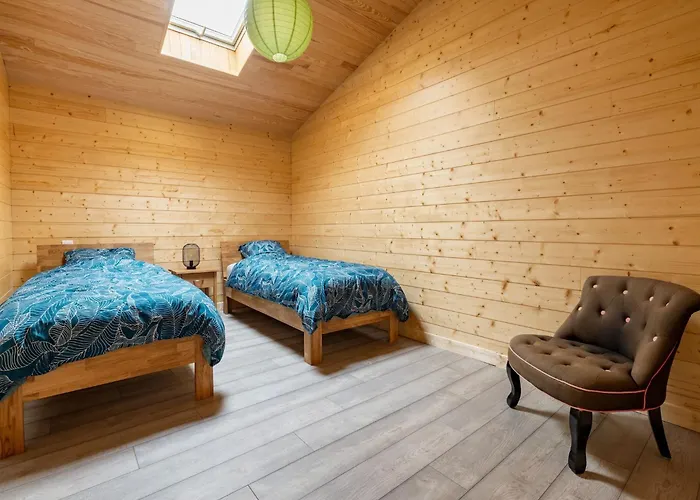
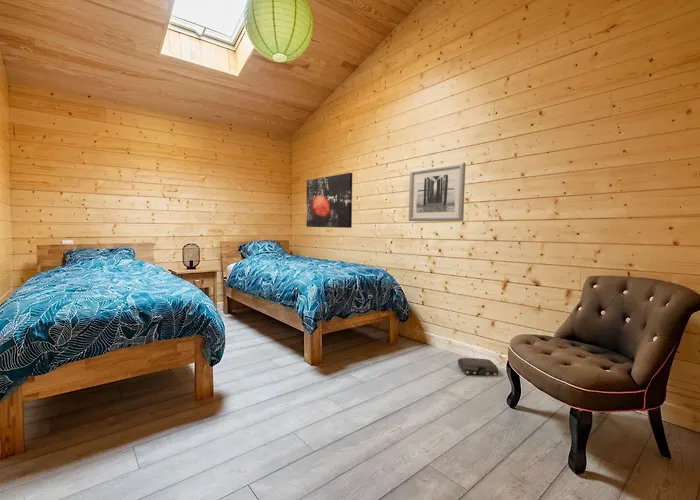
+ bag [457,357,500,376]
+ wall art [305,172,353,229]
+ wall art [408,162,466,222]
